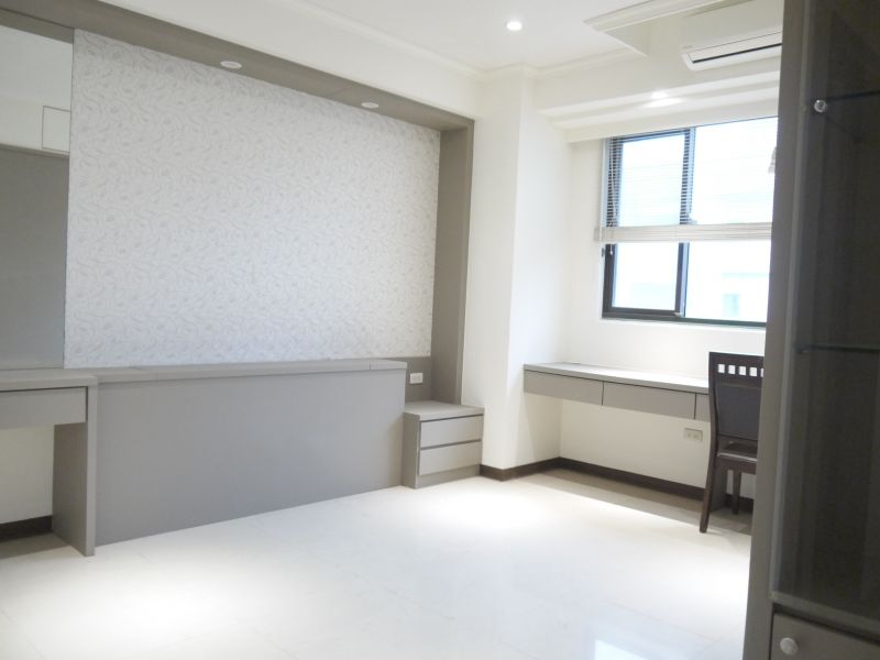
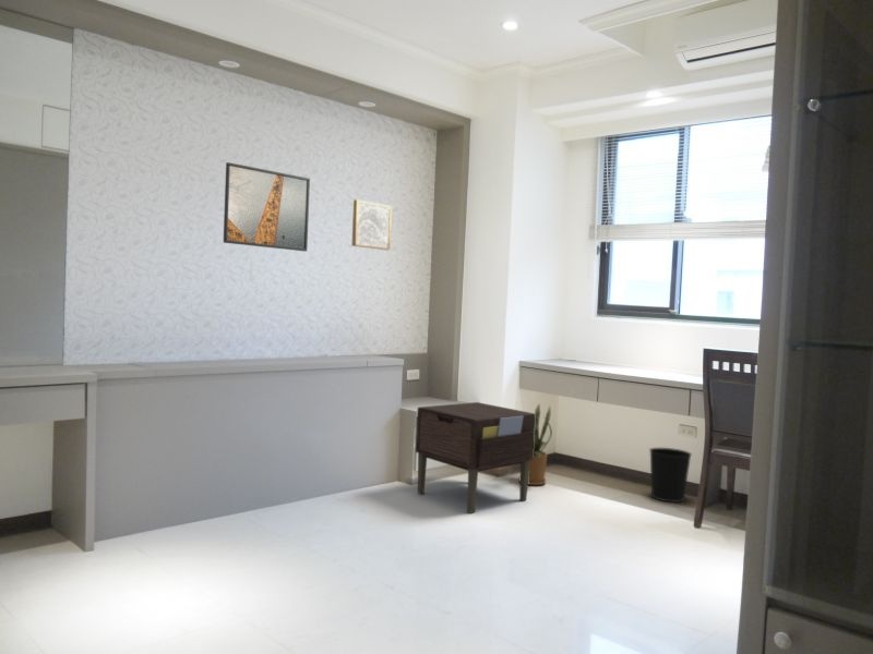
+ wall art [350,198,393,251]
+ nightstand [415,401,535,514]
+ wastebasket [648,447,693,504]
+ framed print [223,161,311,253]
+ house plant [517,403,553,486]
